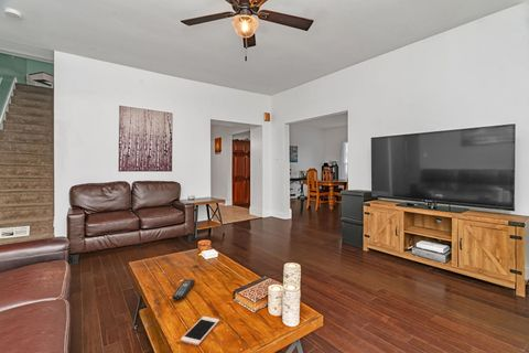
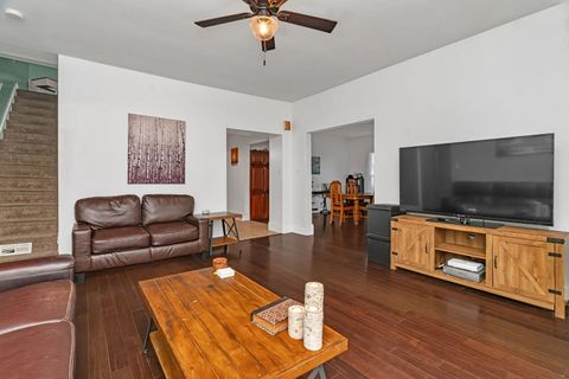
- cell phone [180,315,220,346]
- remote control [171,278,196,300]
